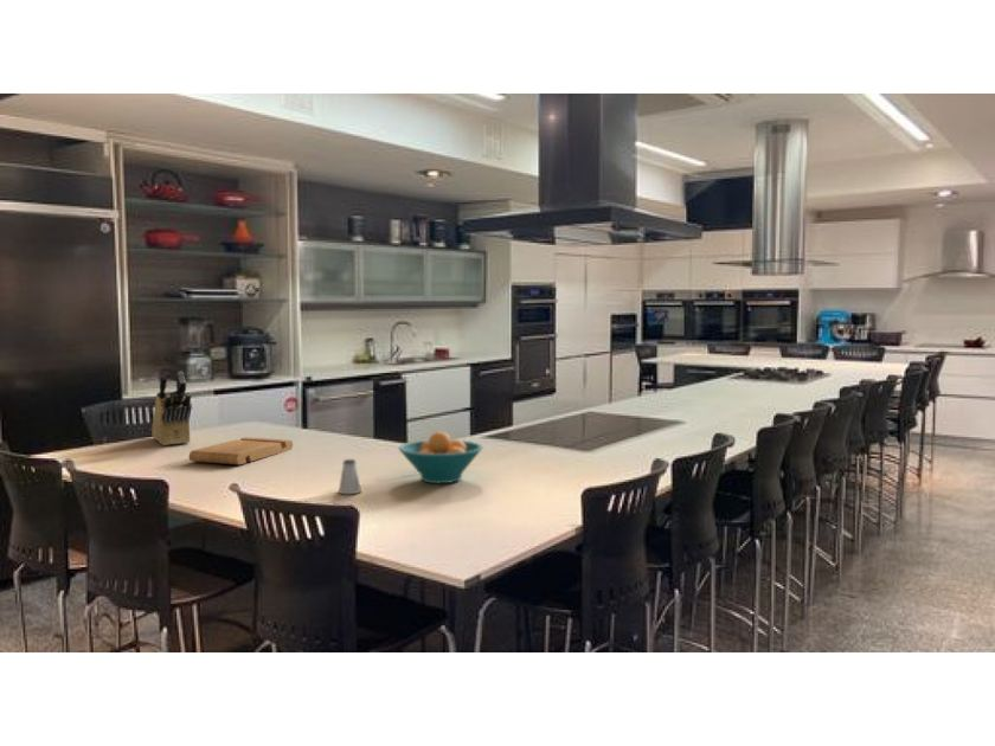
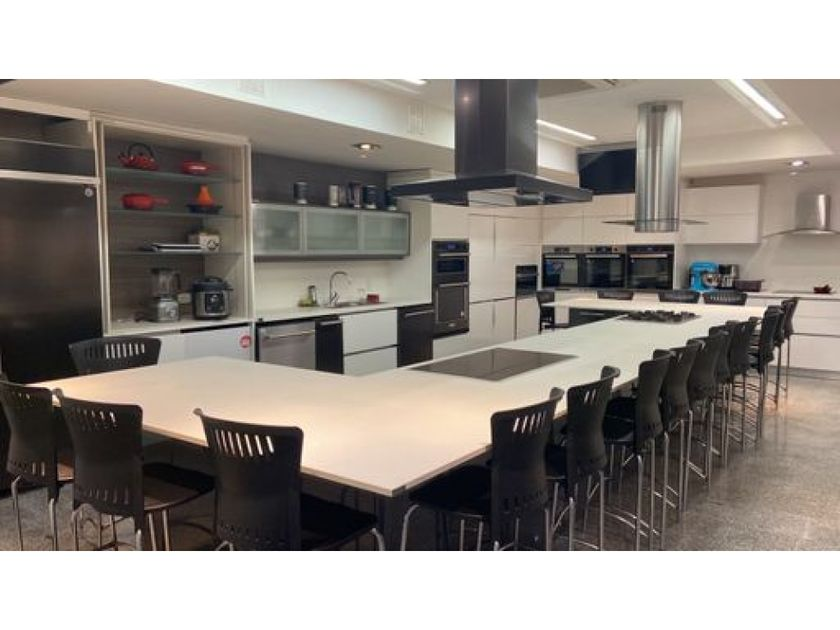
- saltshaker [338,458,362,495]
- cutting board [188,436,294,465]
- fruit bowl [398,431,484,484]
- knife block [150,371,192,446]
